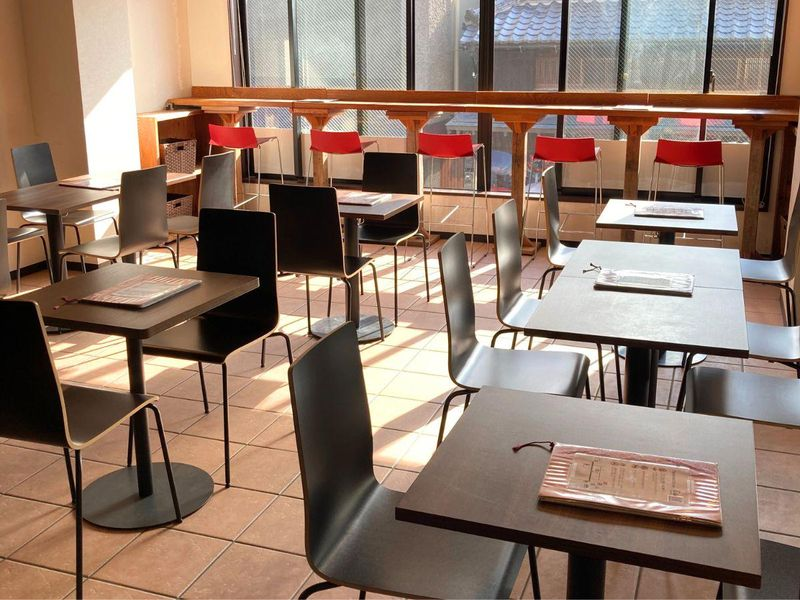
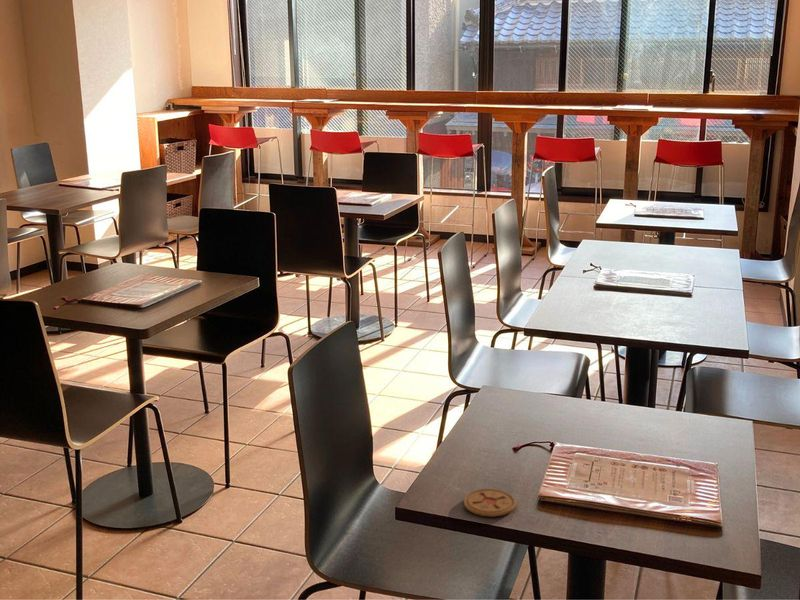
+ coaster [463,488,517,518]
